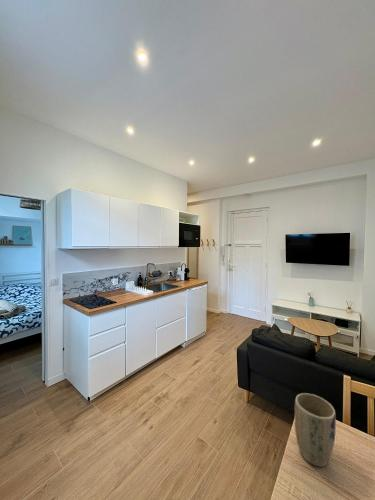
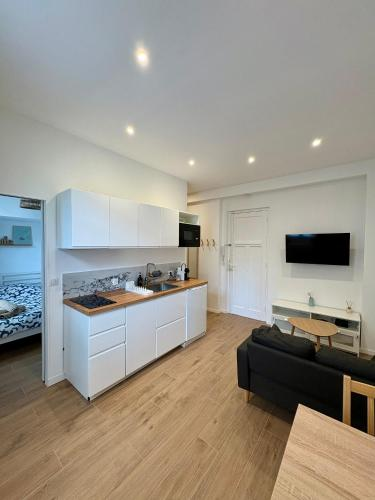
- plant pot [294,392,337,468]
